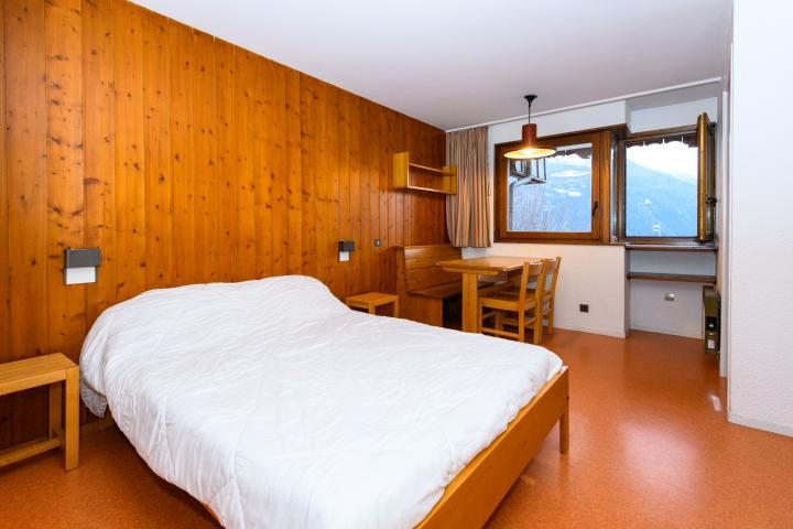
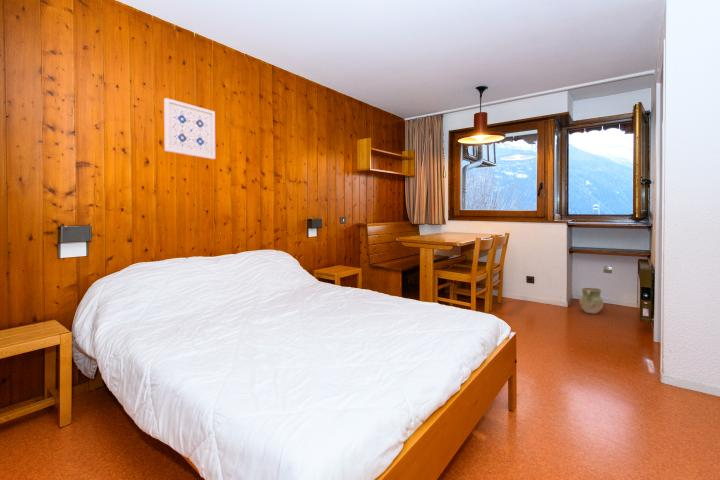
+ wall art [163,97,216,160]
+ ceramic jug [579,287,604,315]
